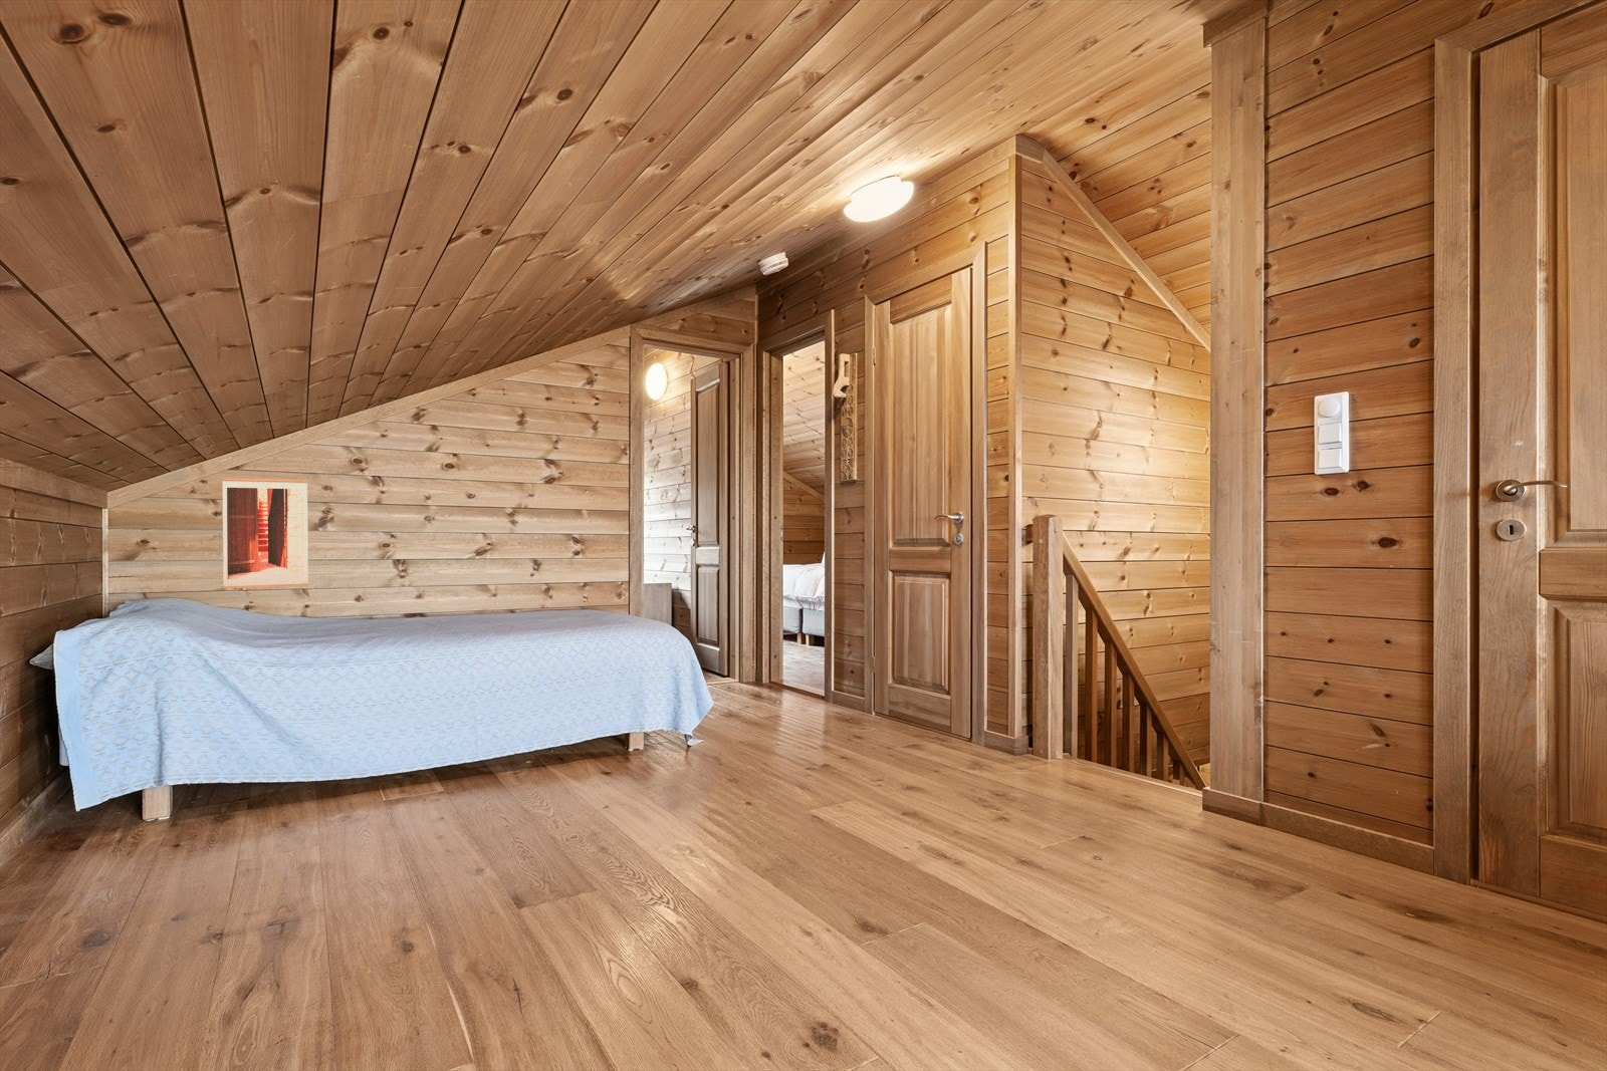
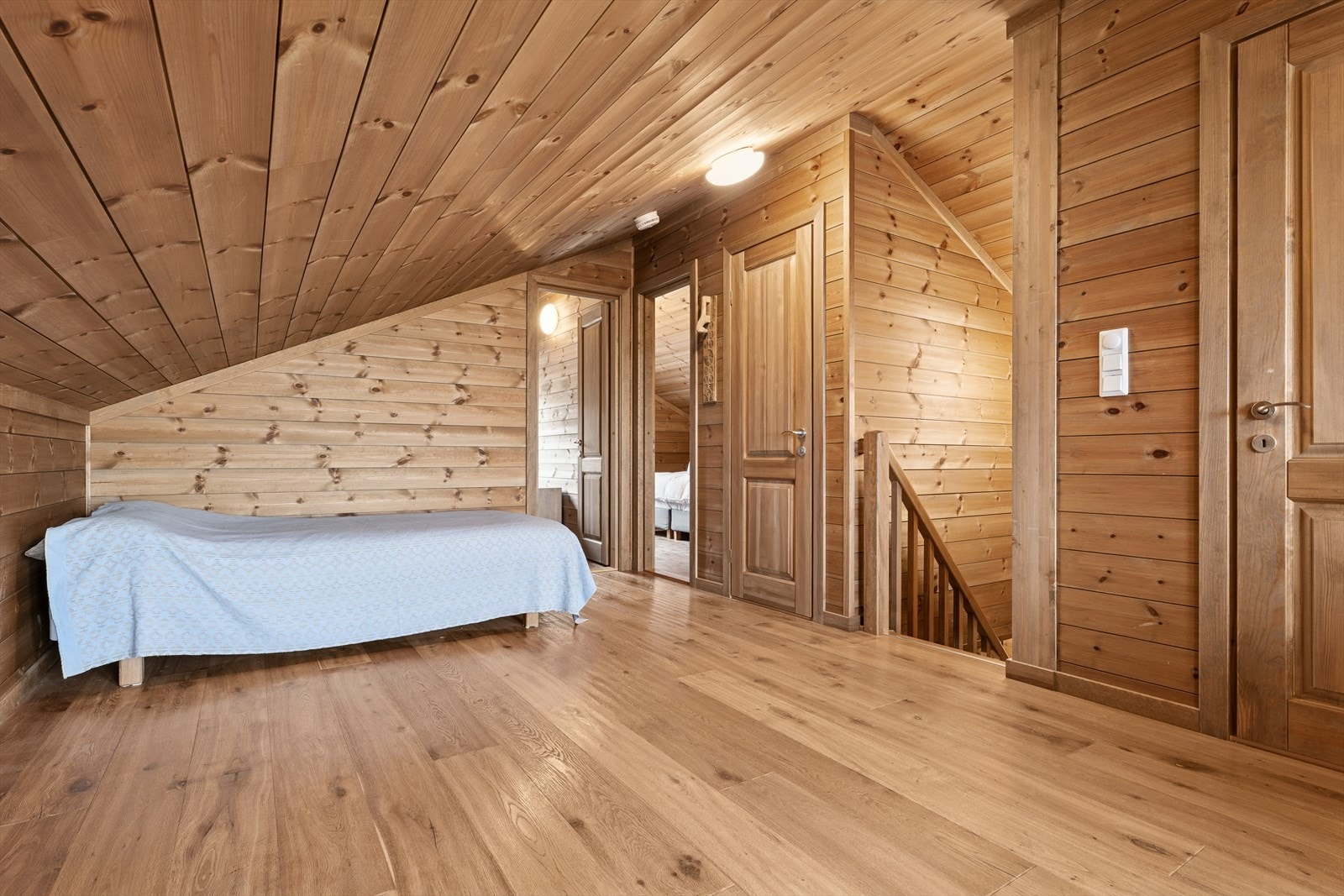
- wall art [222,477,310,589]
